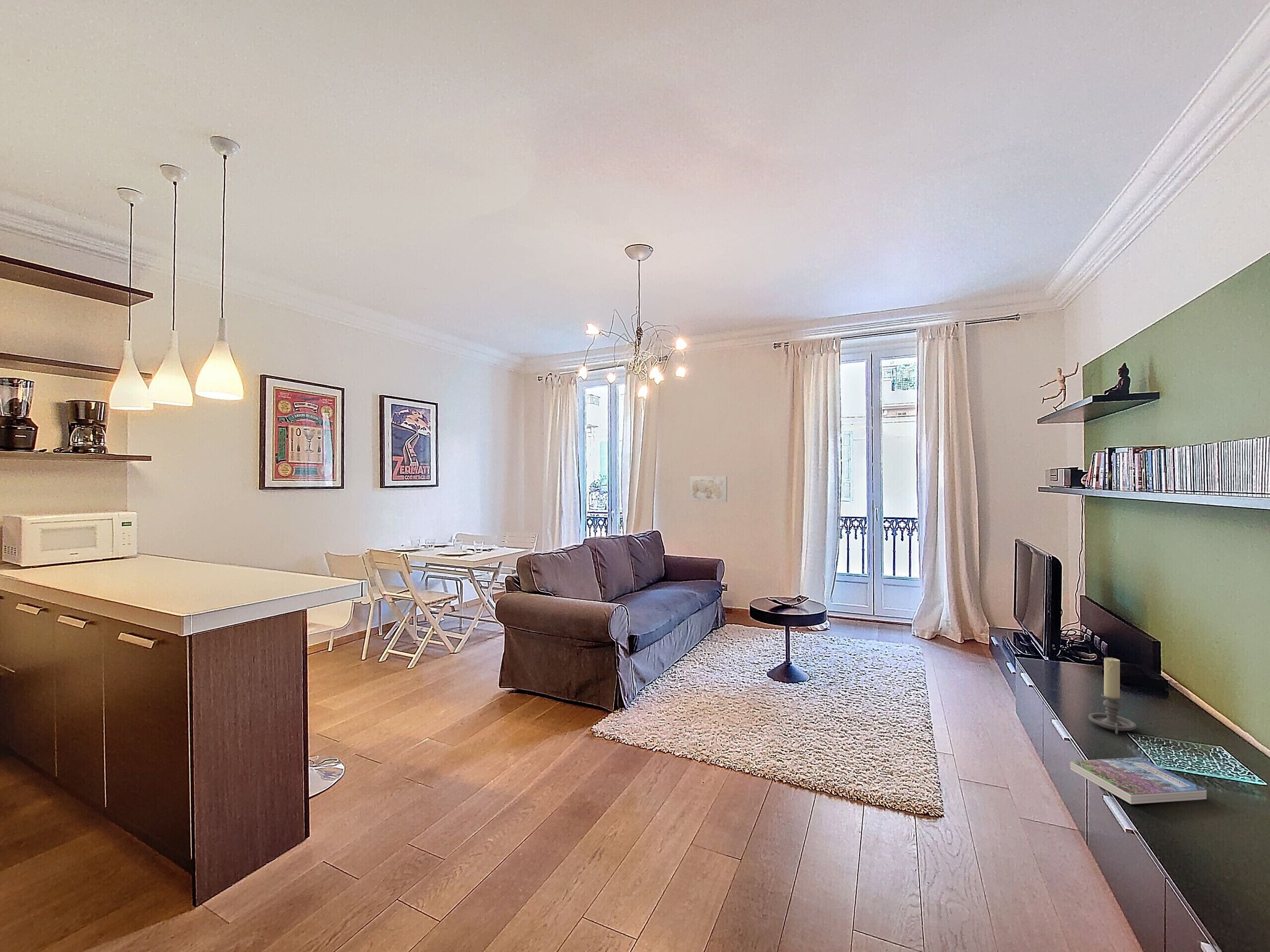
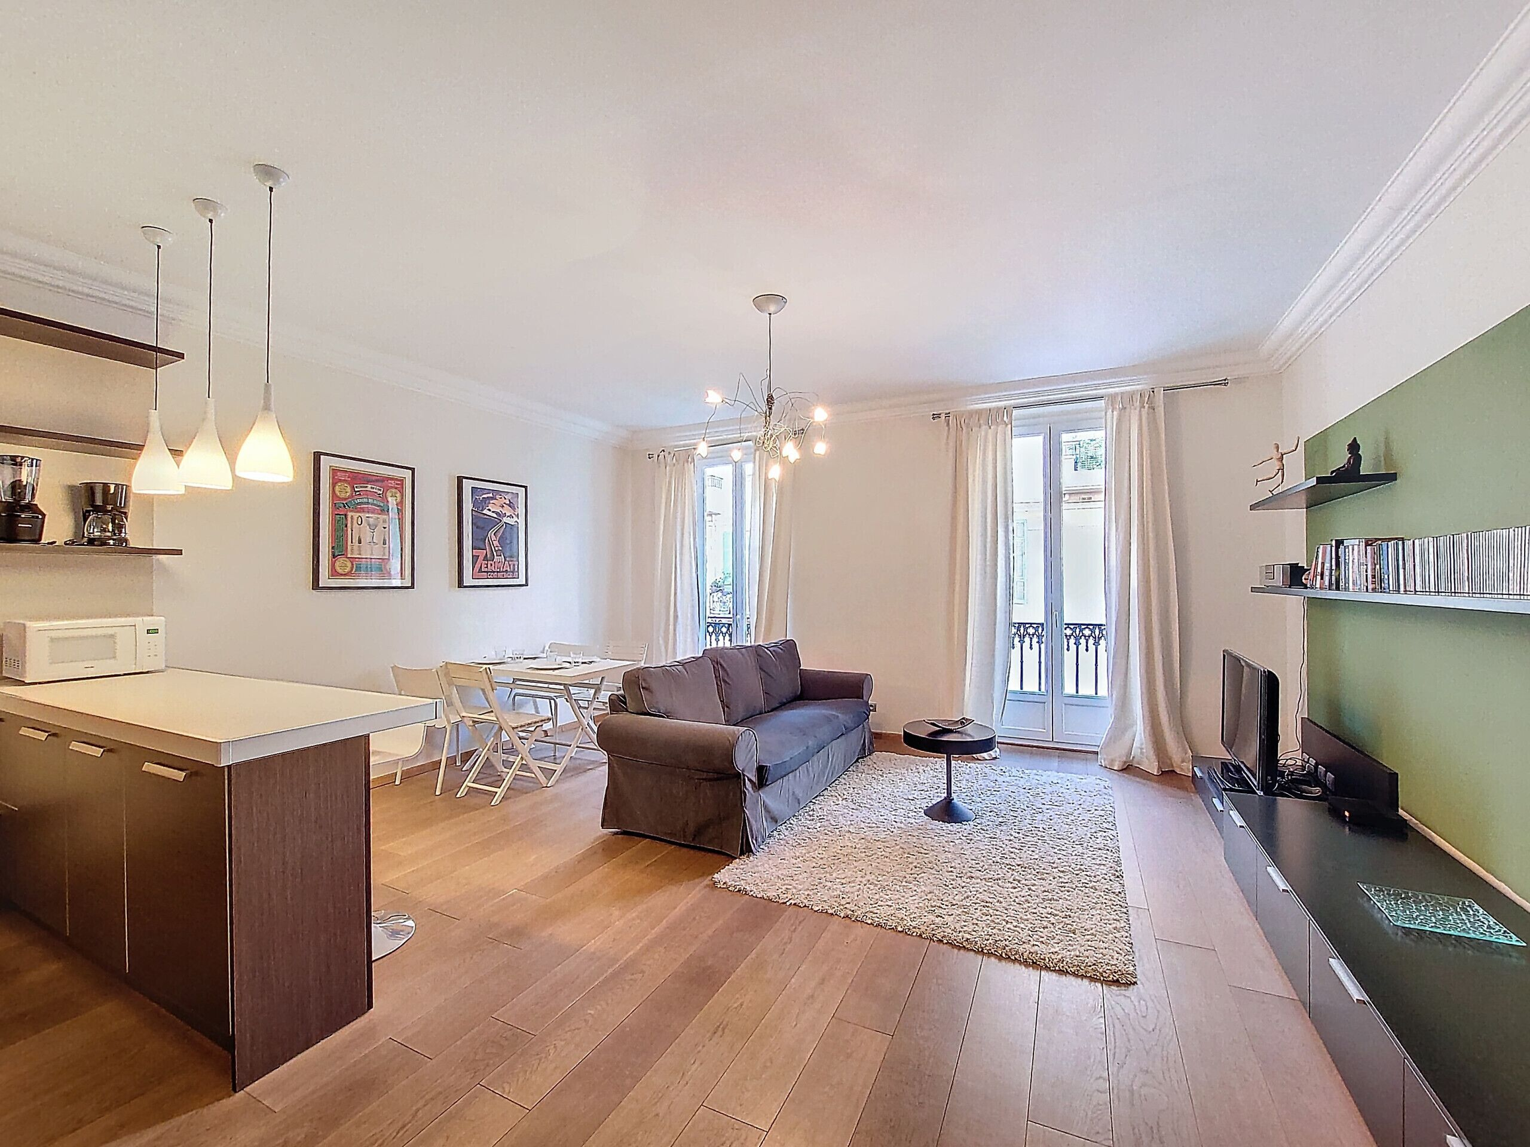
- candle holder [1088,657,1137,735]
- wall art [689,476,728,503]
- book [1069,757,1207,805]
